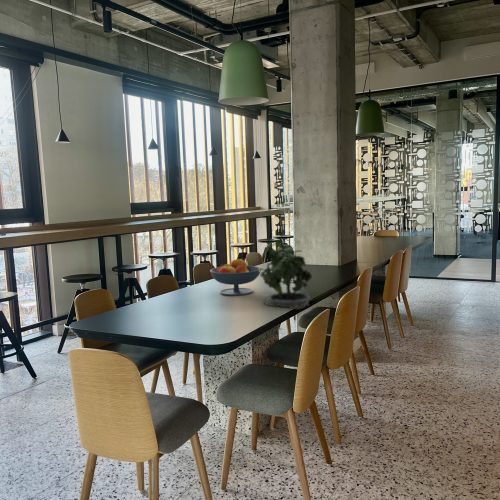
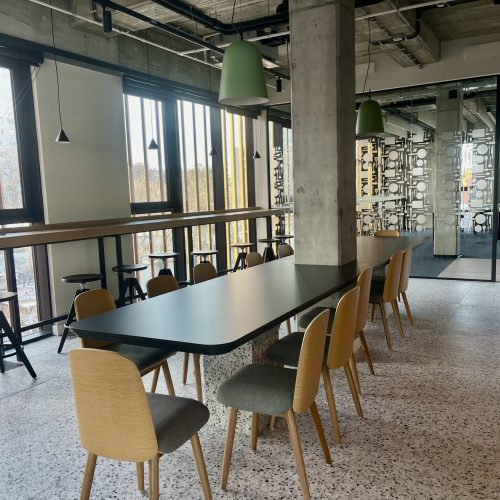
- potted plant [259,238,314,310]
- fruit bowl [209,258,261,297]
